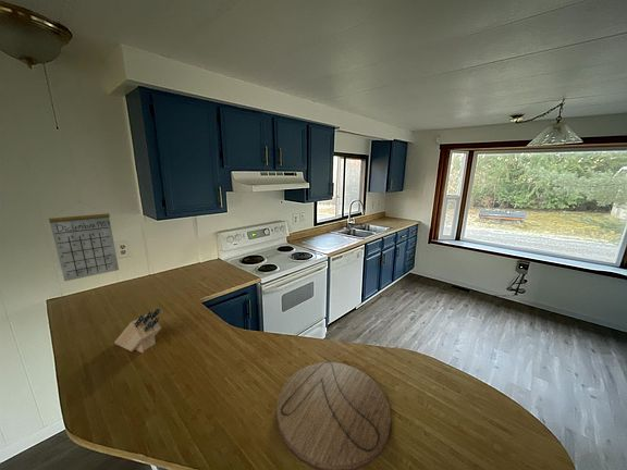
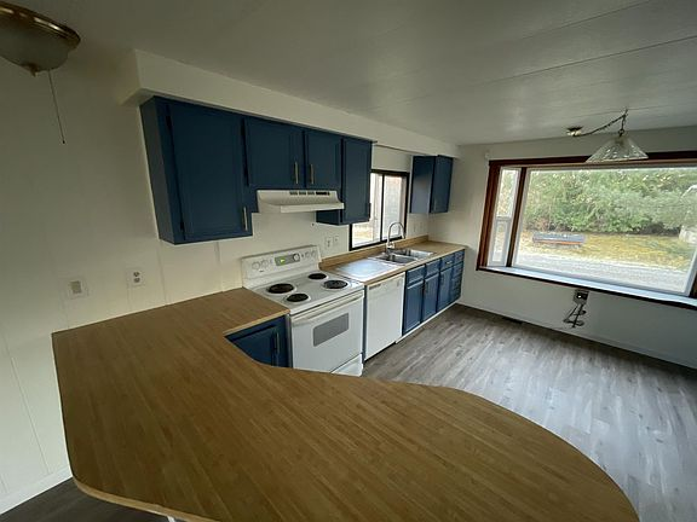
- cutting board [275,361,392,470]
- knife block [113,307,162,354]
- calendar [48,200,120,282]
